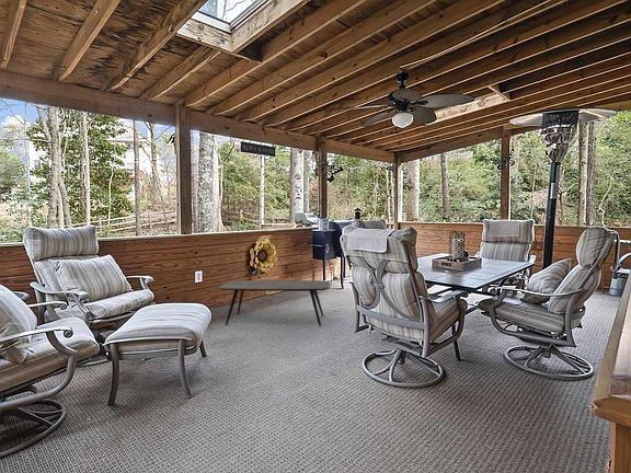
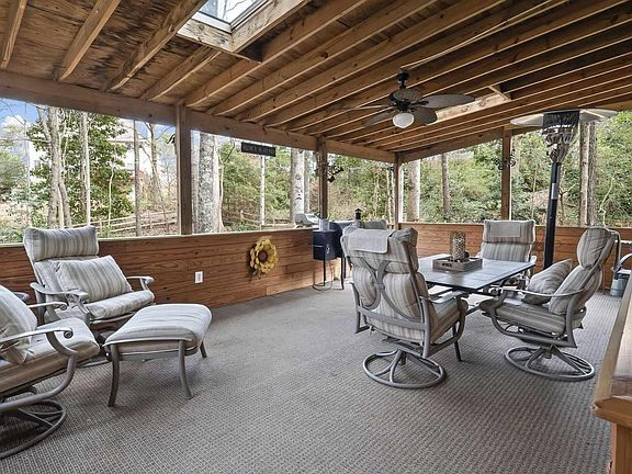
- coffee table [218,279,331,327]
